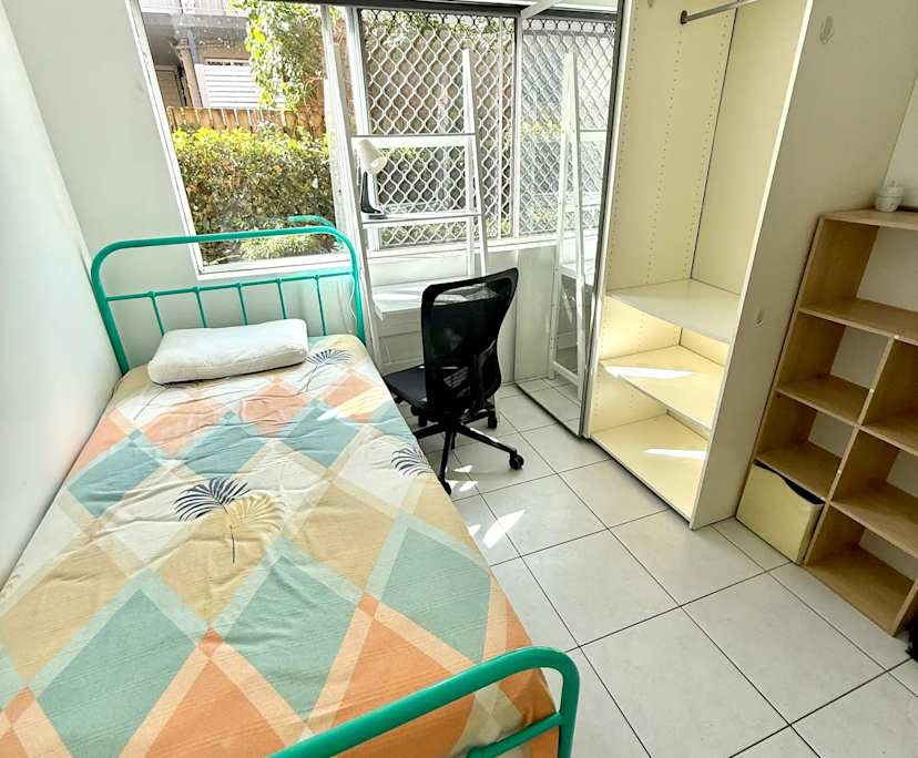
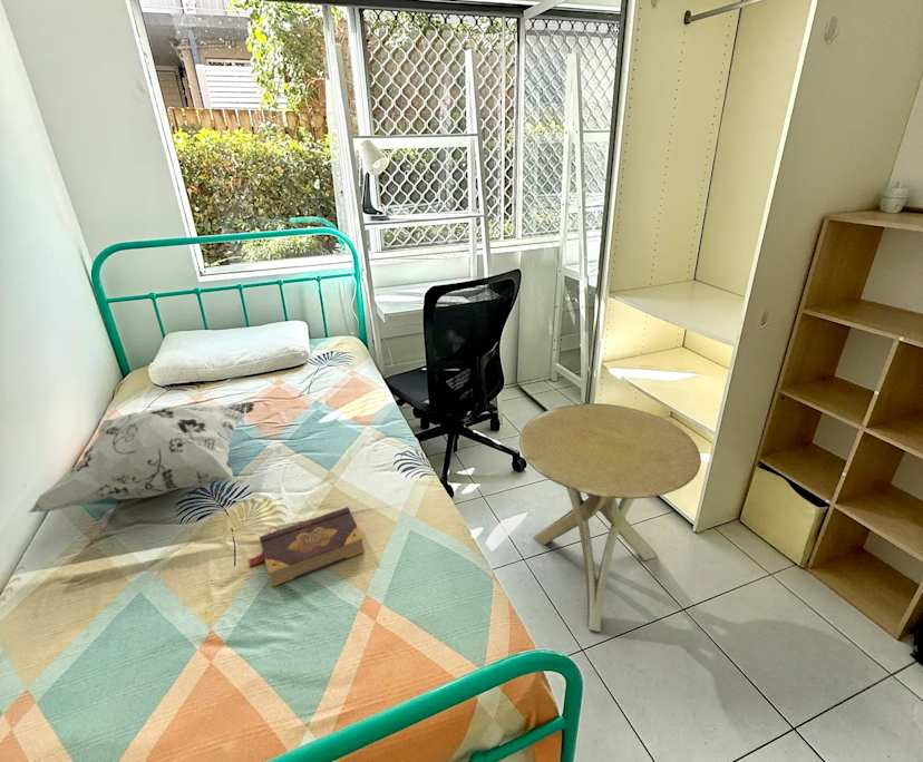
+ side table [518,402,702,633]
+ book [247,506,367,588]
+ decorative pillow [27,401,255,514]
